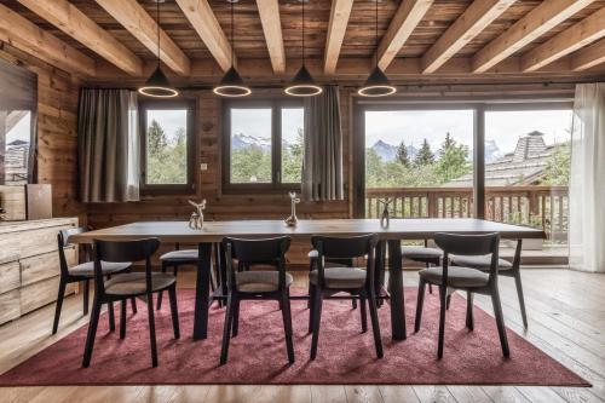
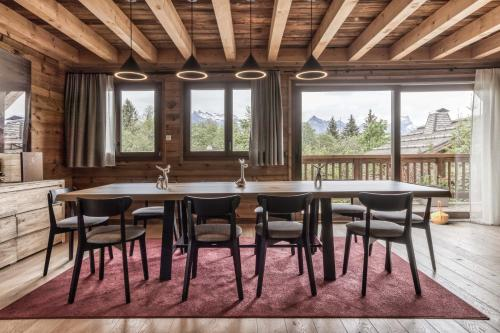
+ basket [430,200,450,225]
